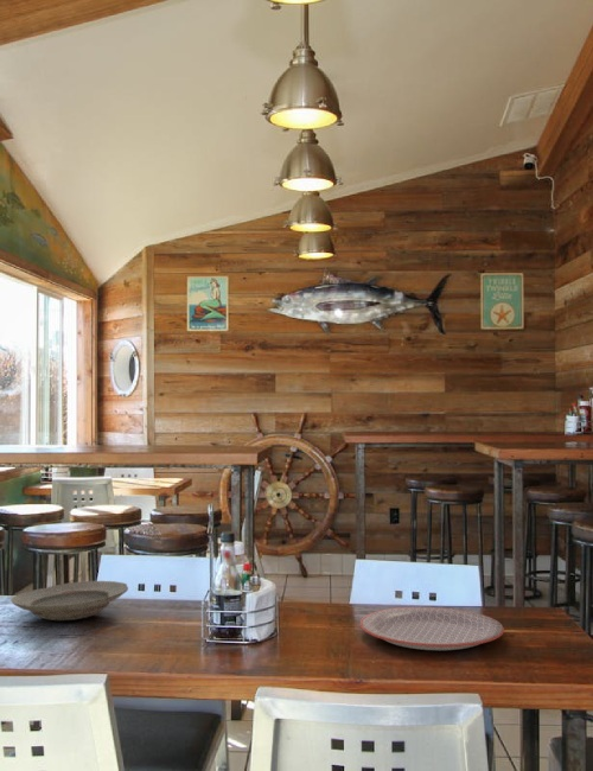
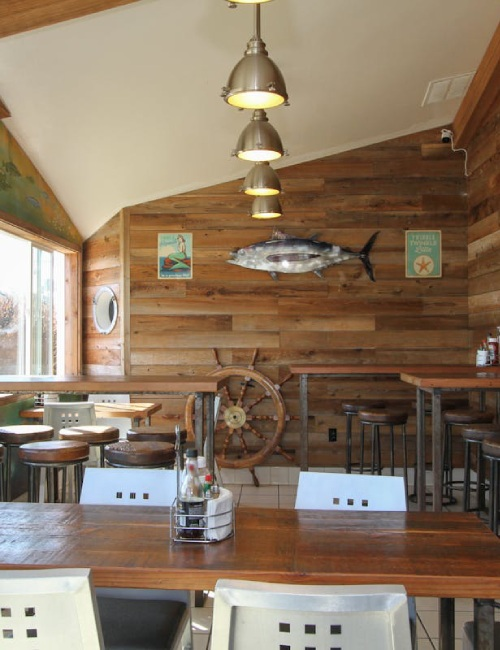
- plate [9,580,129,622]
- plate [359,606,505,651]
